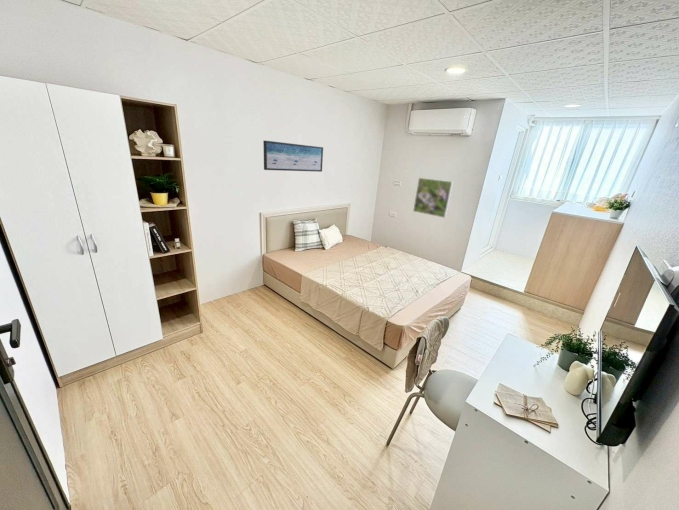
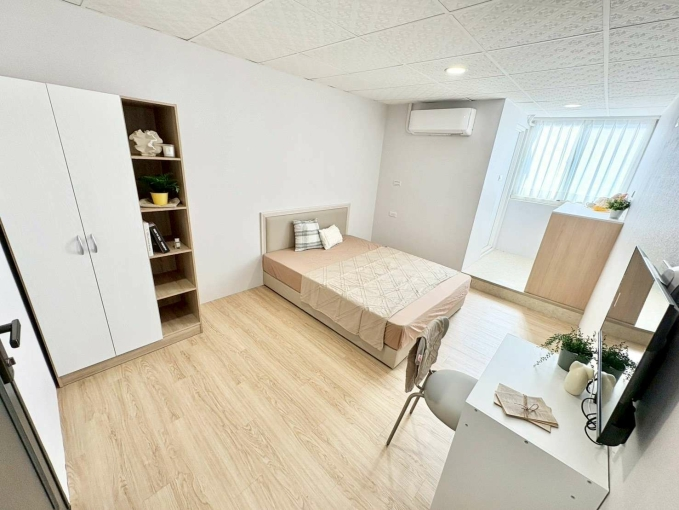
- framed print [412,177,454,219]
- wall art [262,140,324,173]
